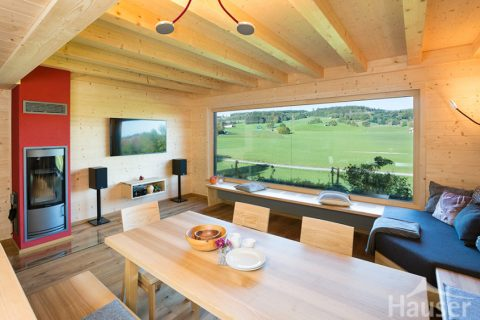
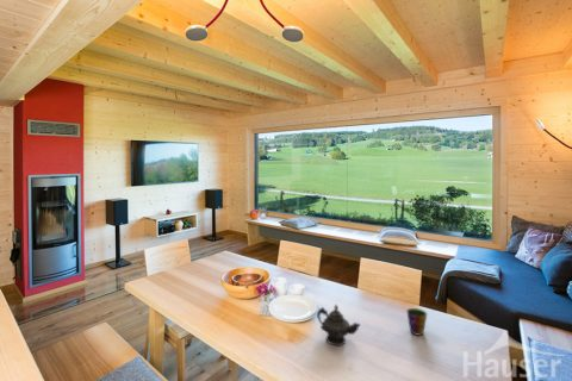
+ cup [405,307,428,337]
+ teapot [316,304,361,346]
